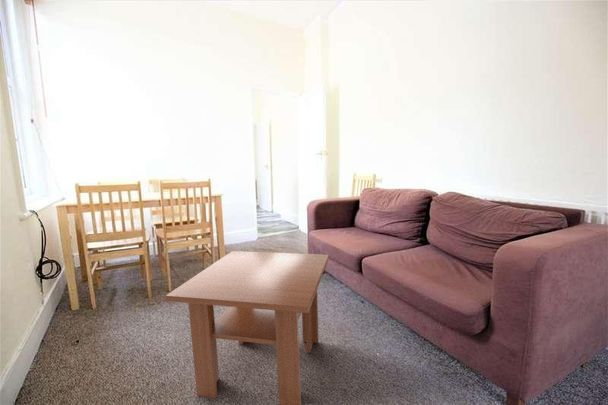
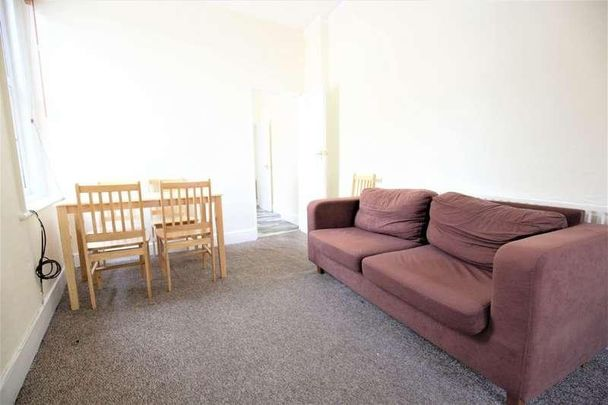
- coffee table [165,250,330,405]
